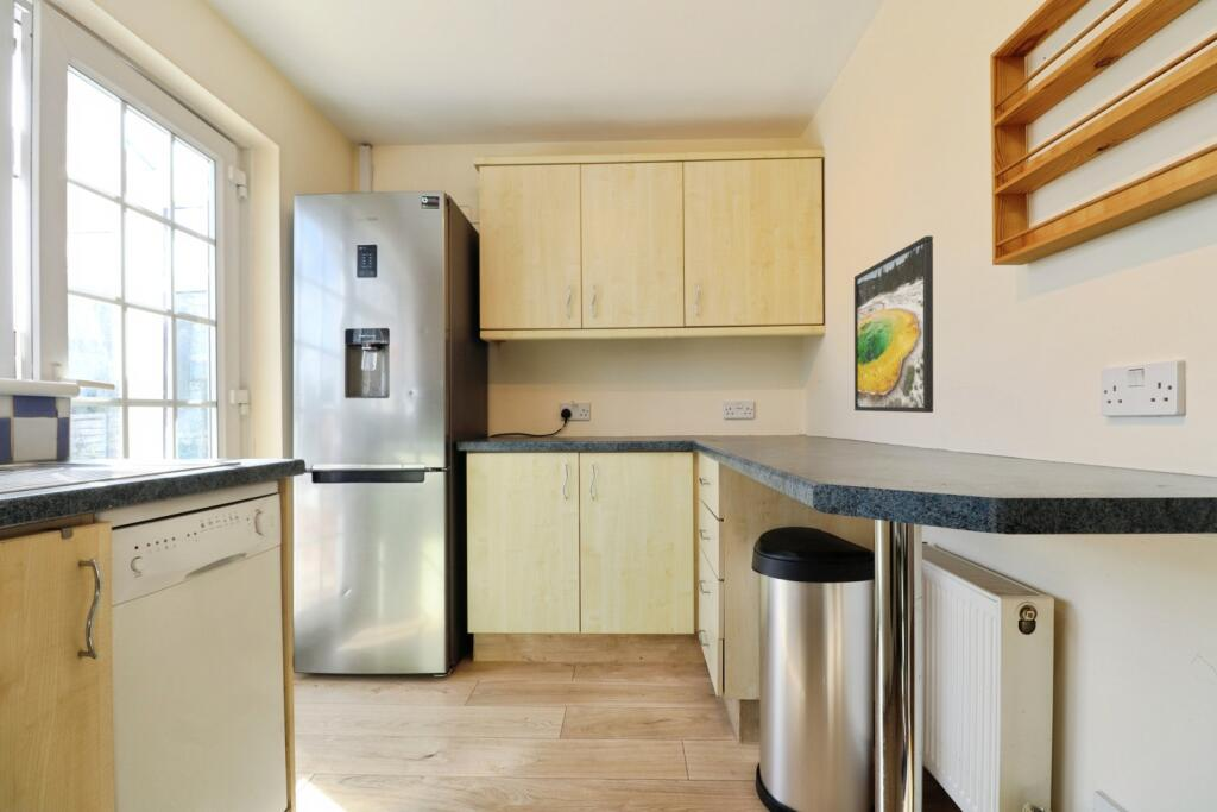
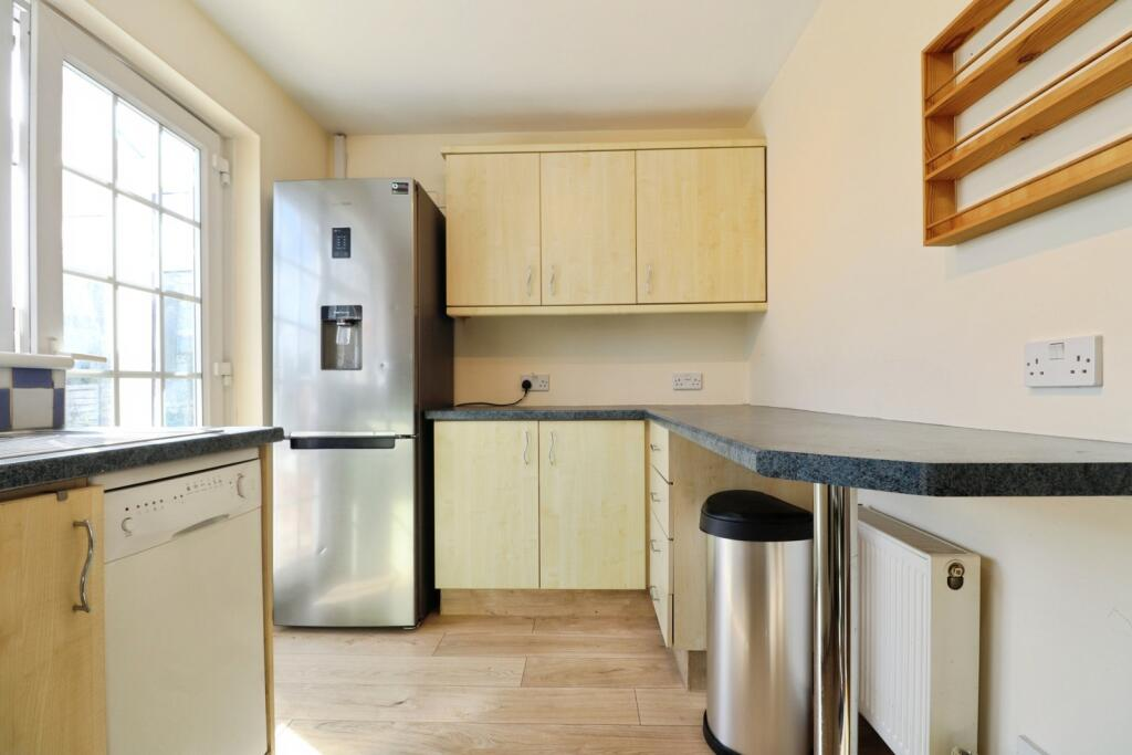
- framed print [853,234,934,414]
